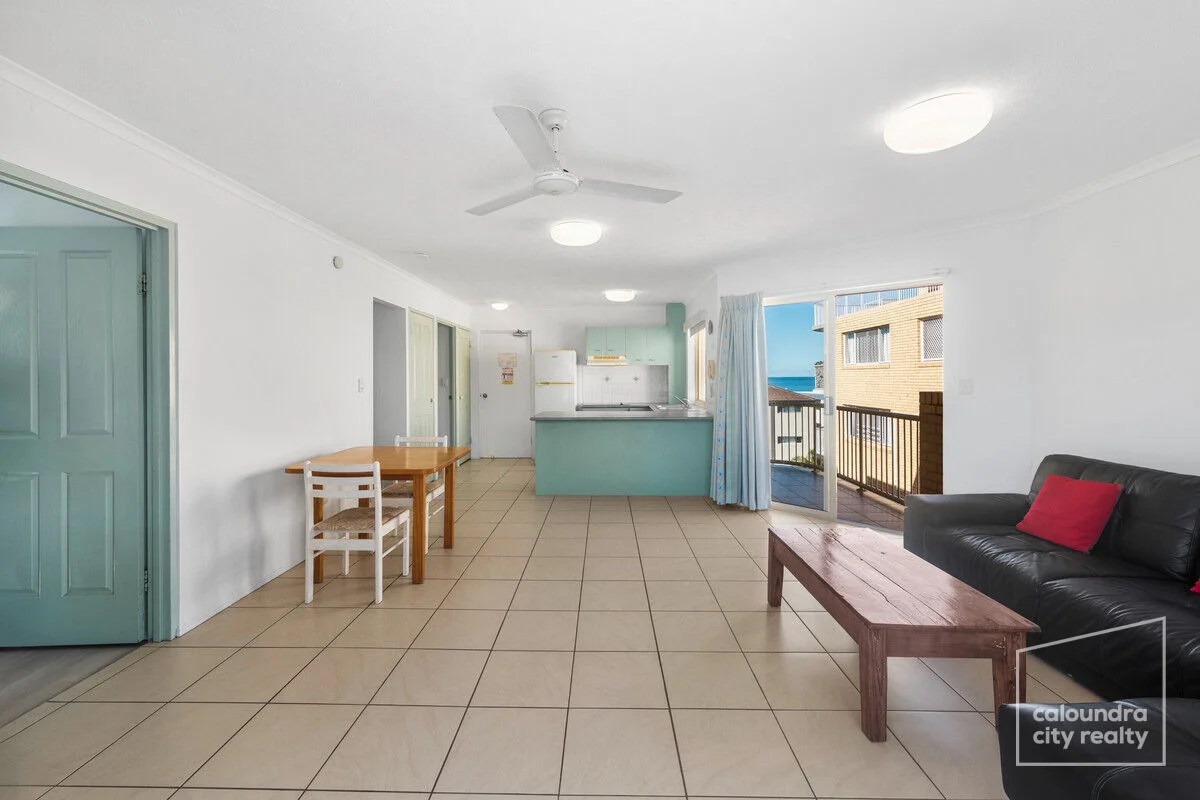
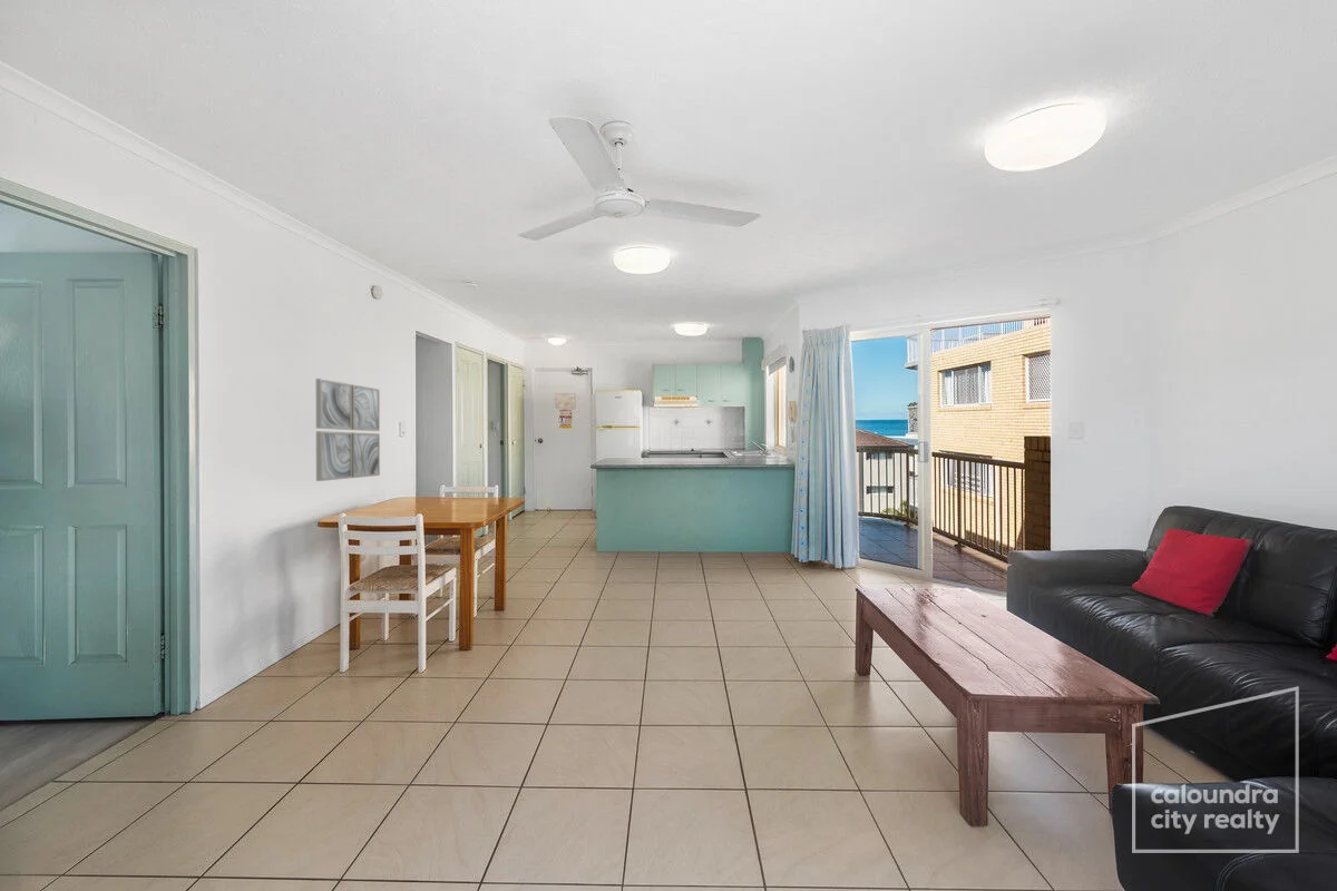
+ wall art [315,378,381,482]
